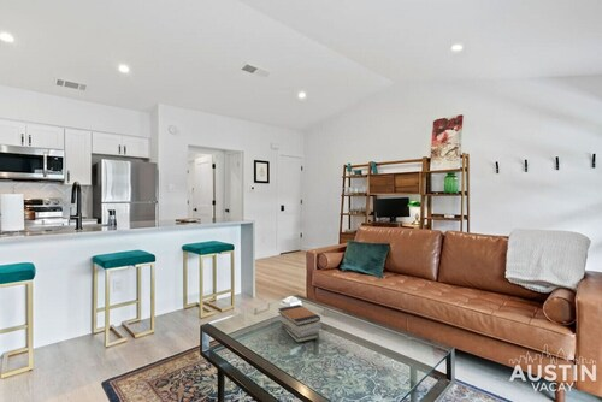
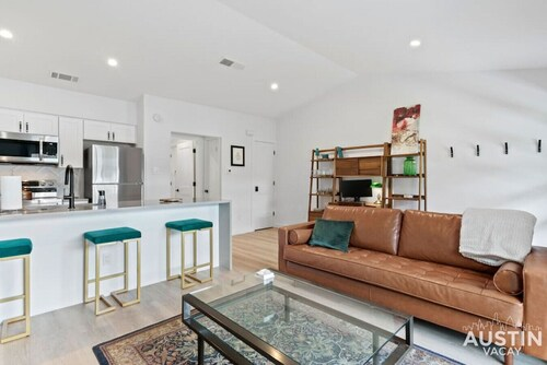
- book stack [277,303,321,344]
